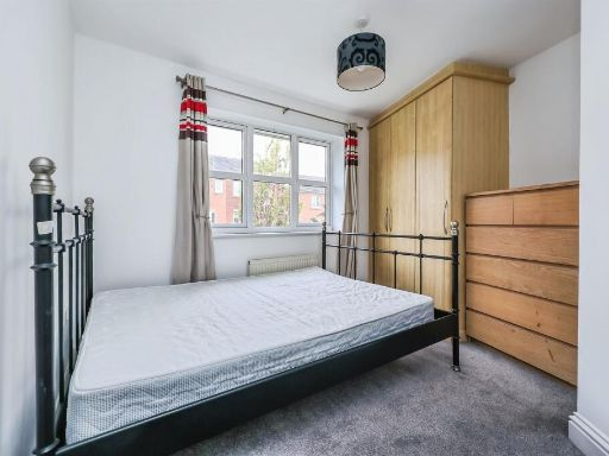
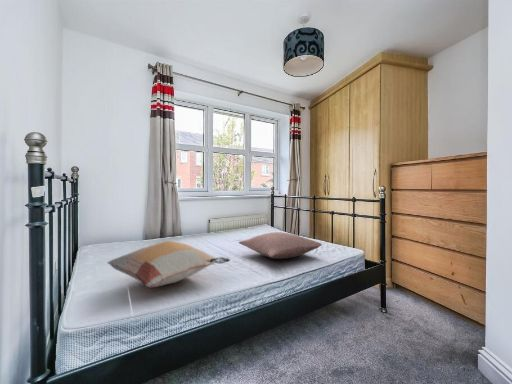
+ pillow [238,231,323,260]
+ decorative pillow [107,240,231,289]
